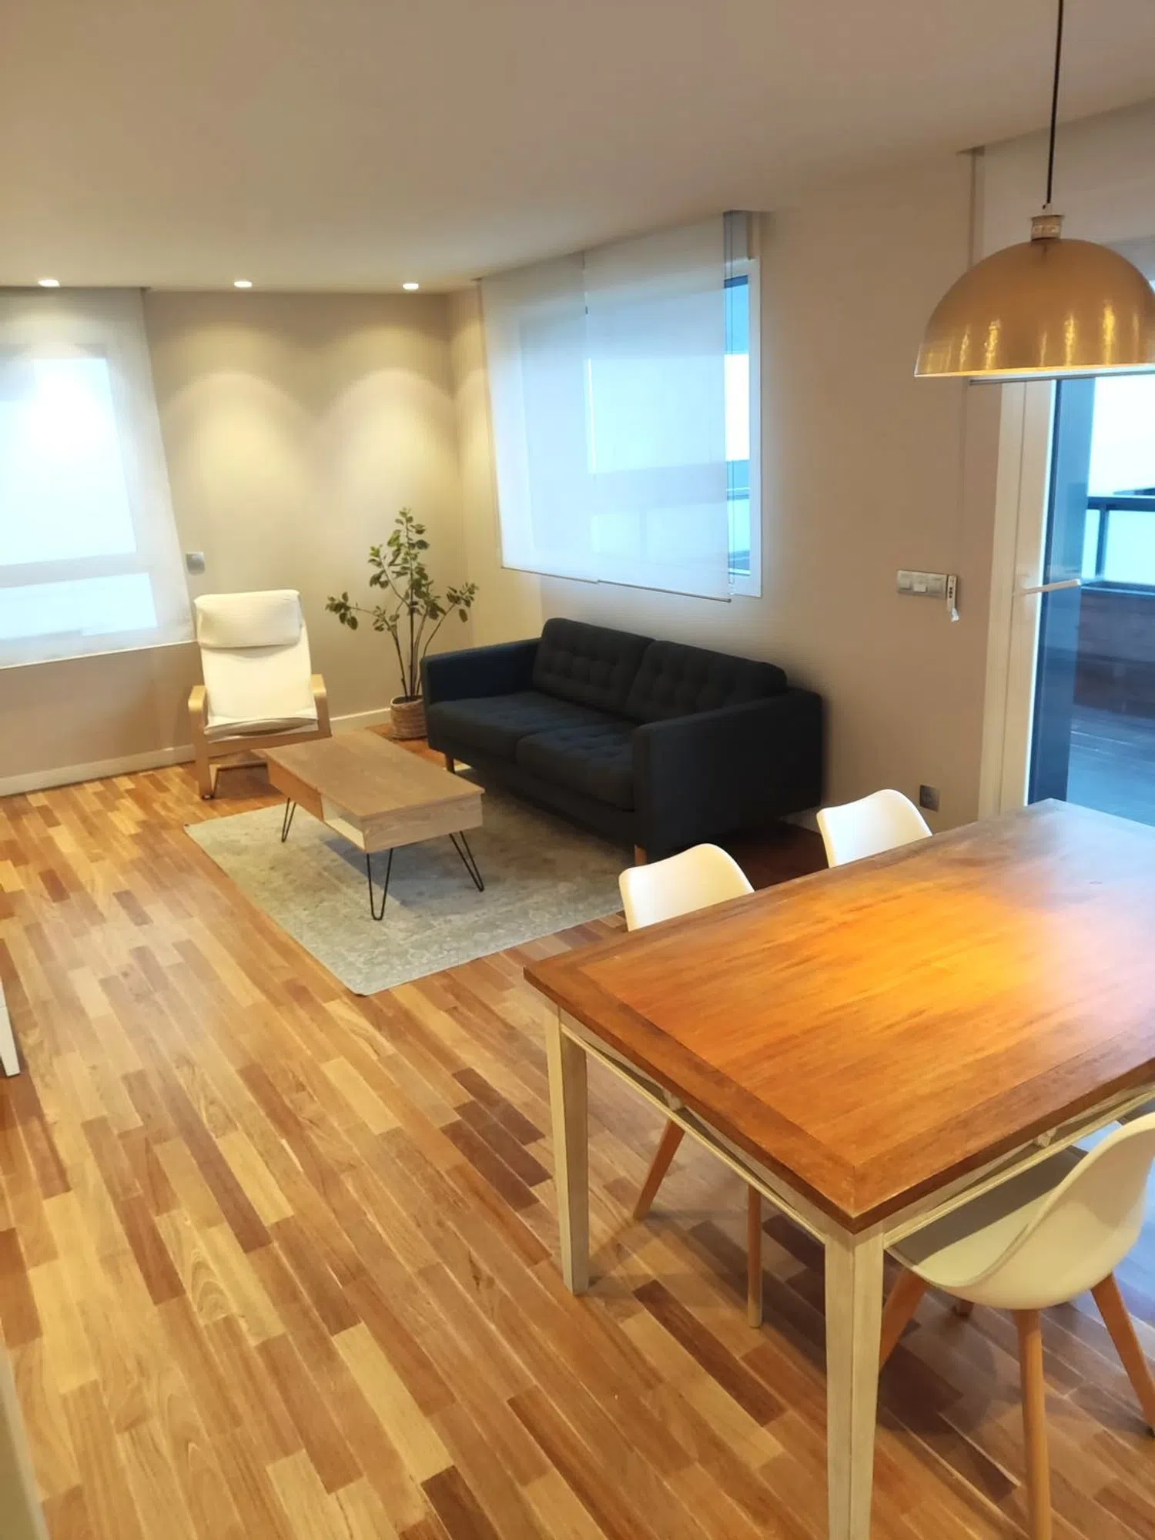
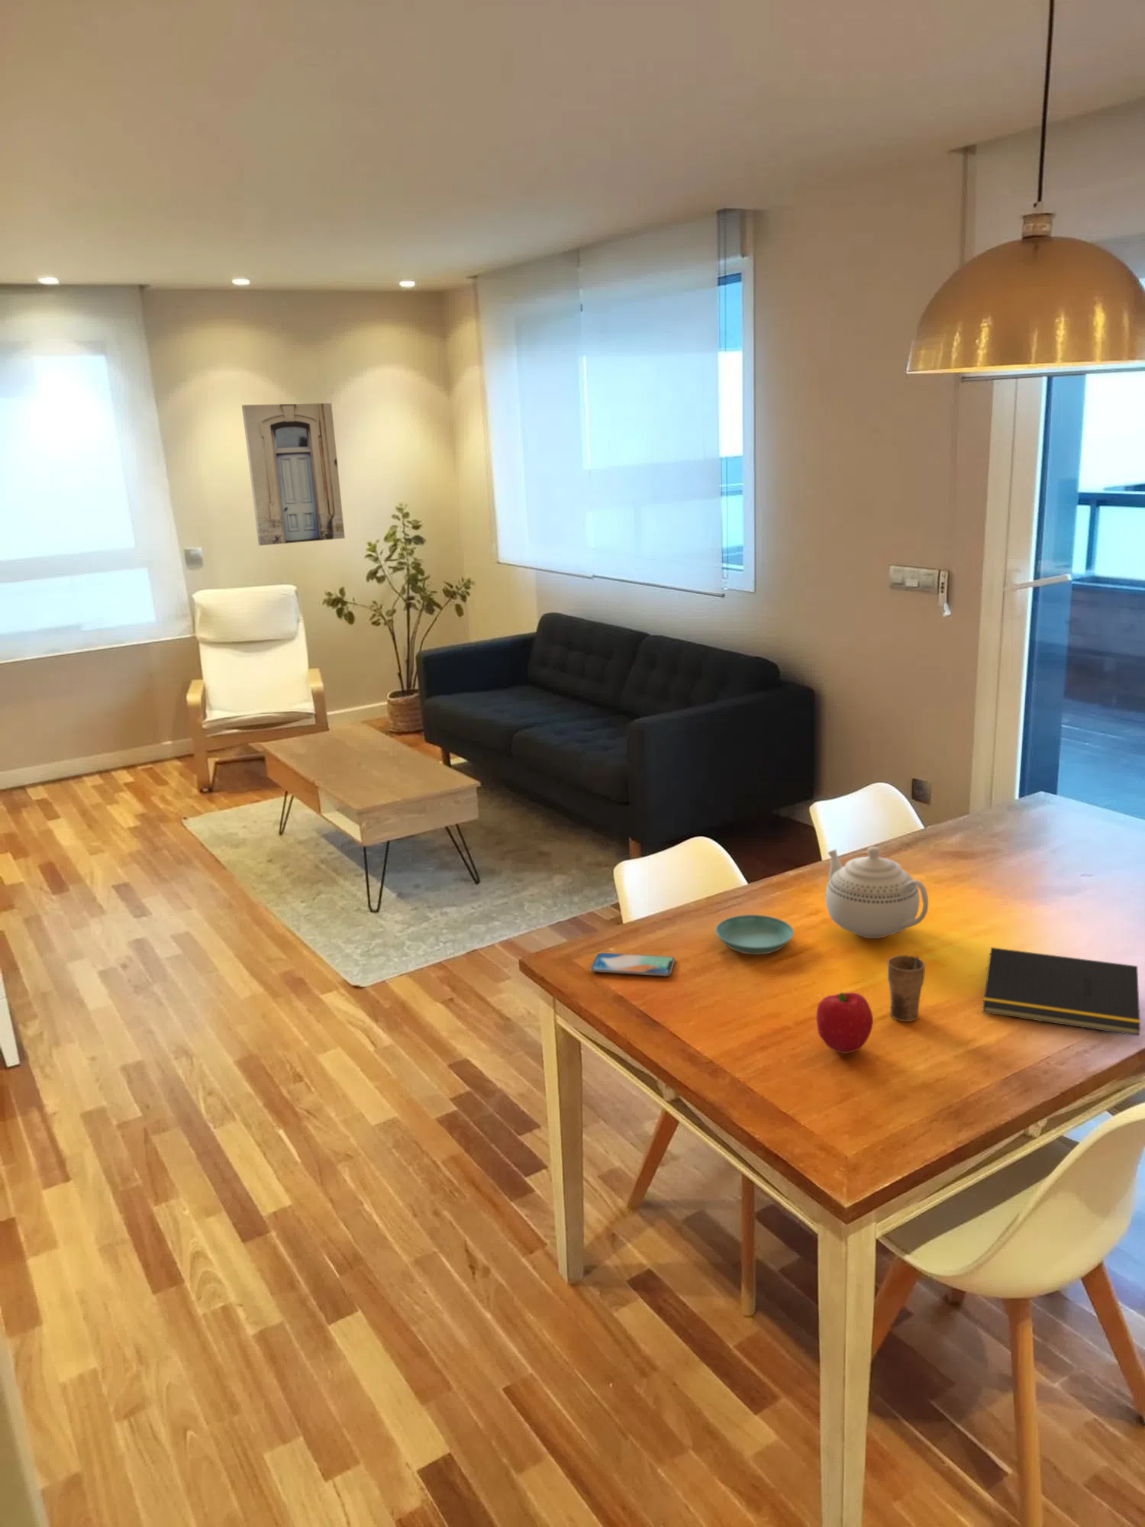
+ teapot [825,846,929,939]
+ saucer [716,914,795,955]
+ notepad [983,946,1141,1036]
+ fruit [815,992,874,1054]
+ cup [886,955,926,1022]
+ wall art [242,403,346,546]
+ smartphone [591,952,676,978]
